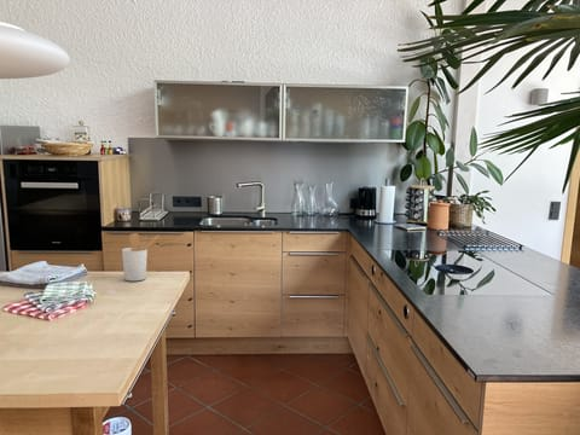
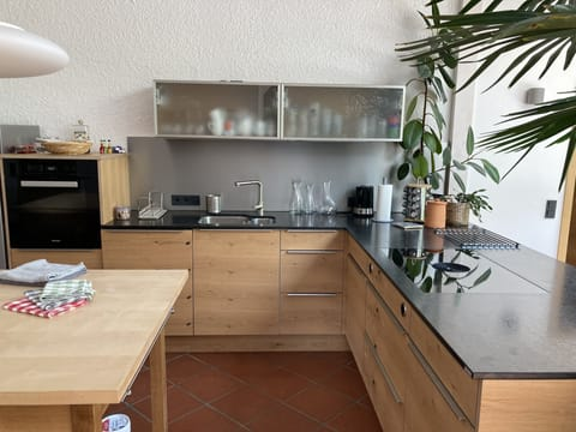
- utensil holder [121,232,160,282]
